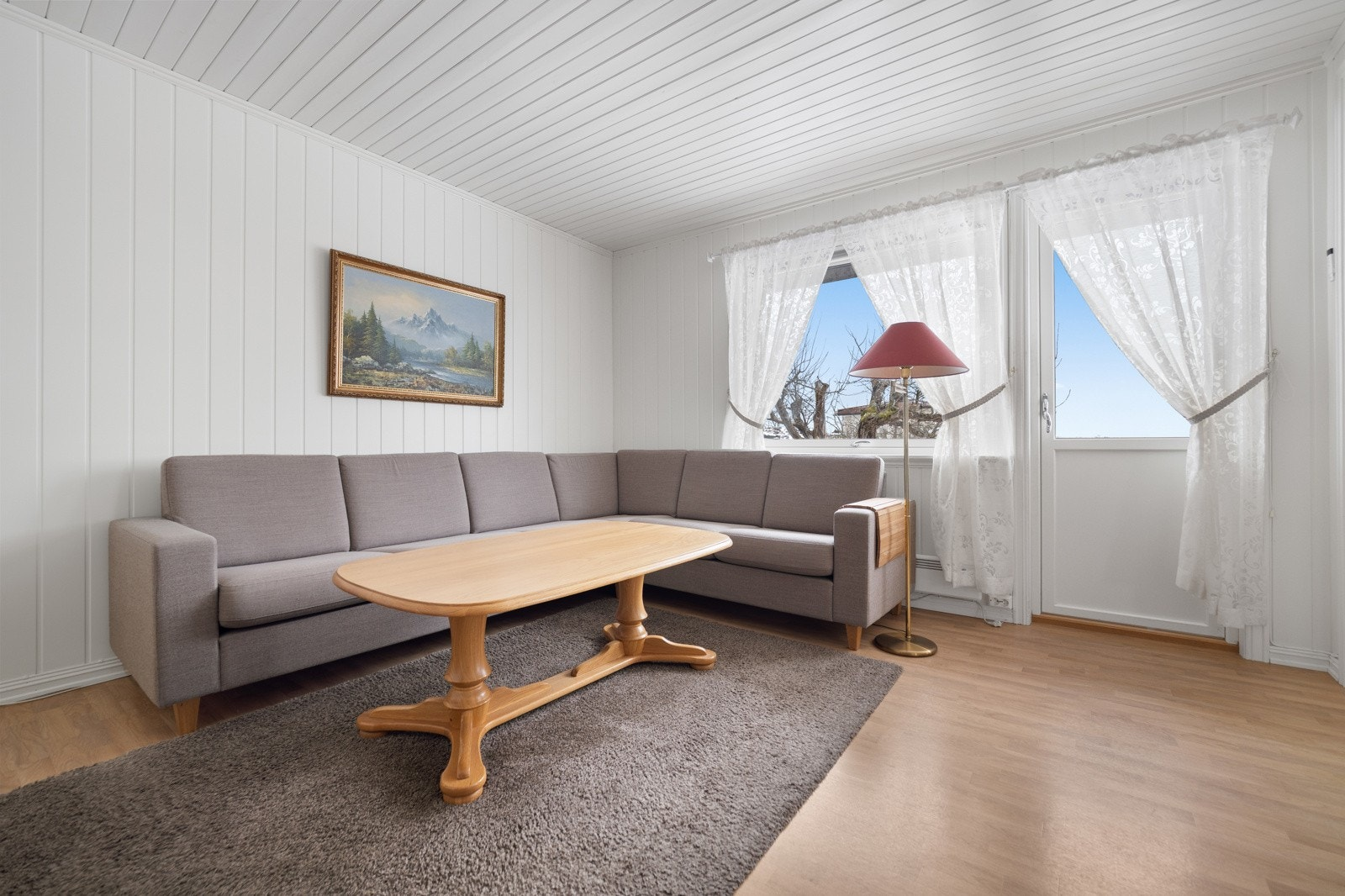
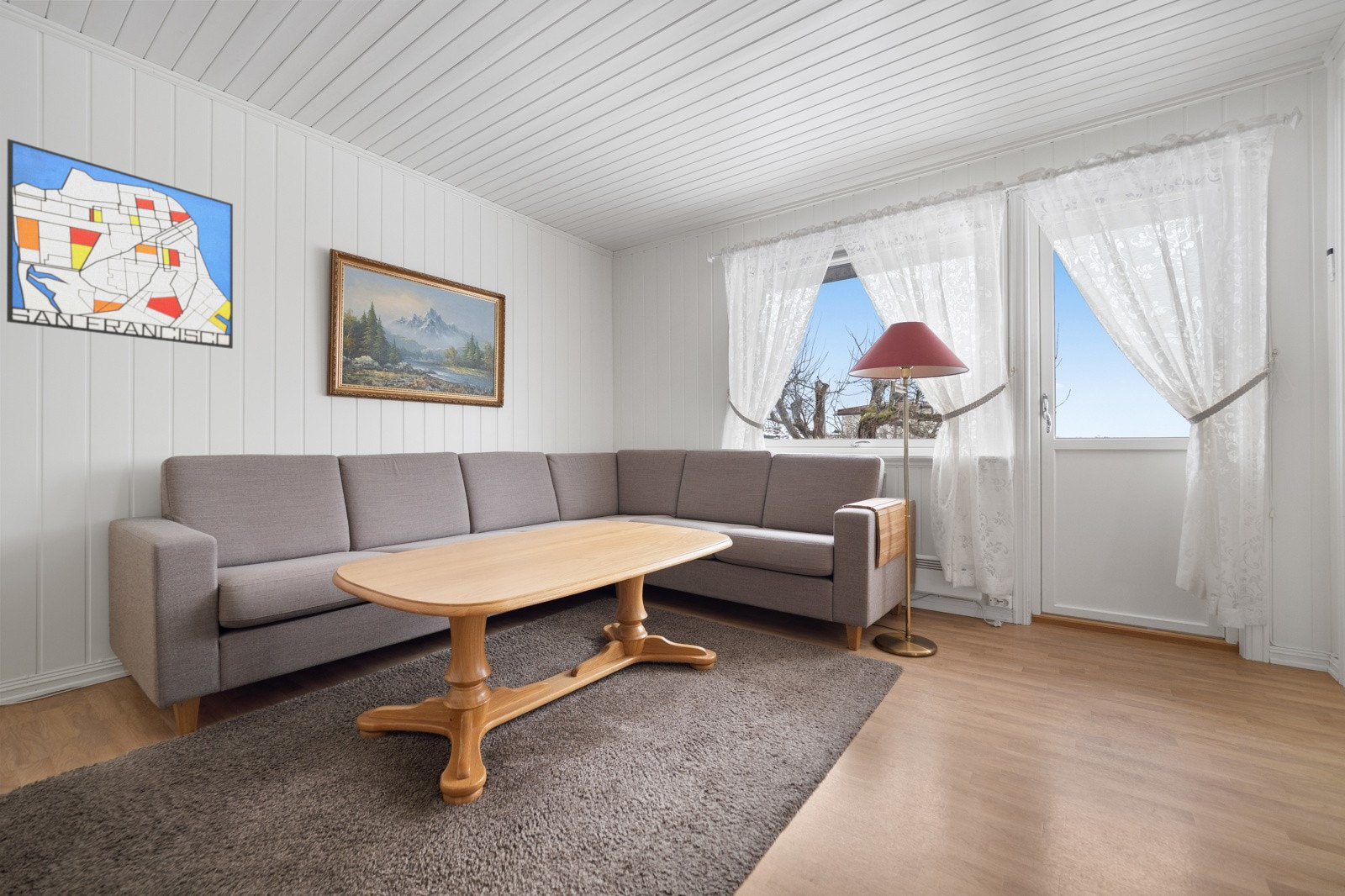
+ wall art [6,138,234,350]
